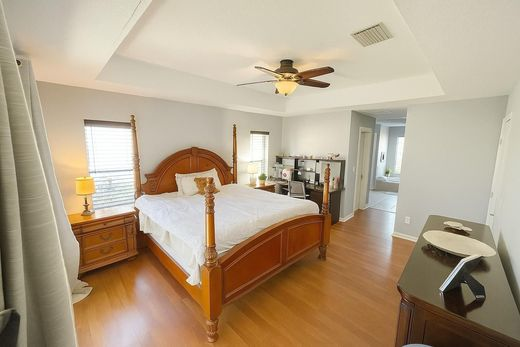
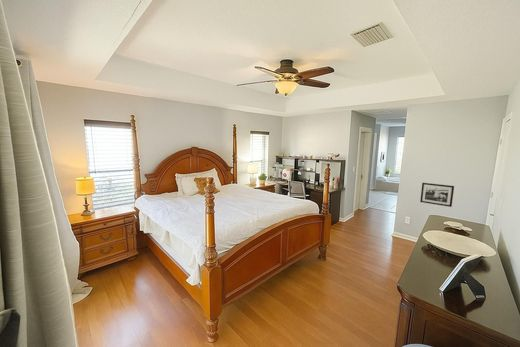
+ picture frame [419,182,455,208]
